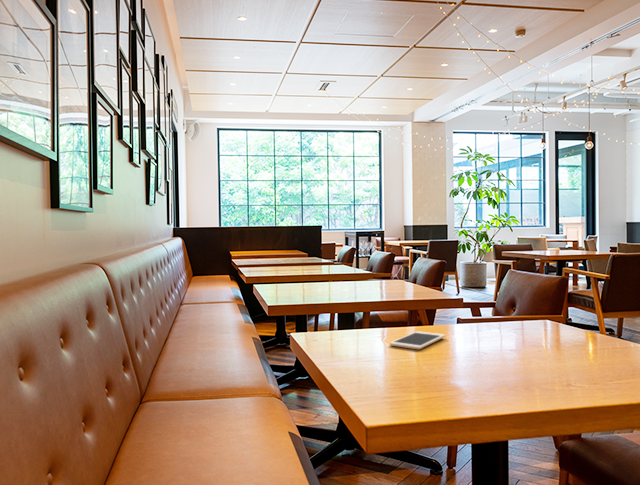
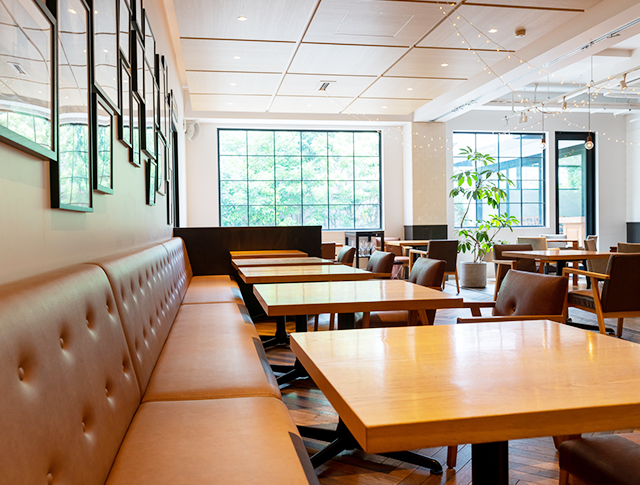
- cell phone [389,330,446,350]
